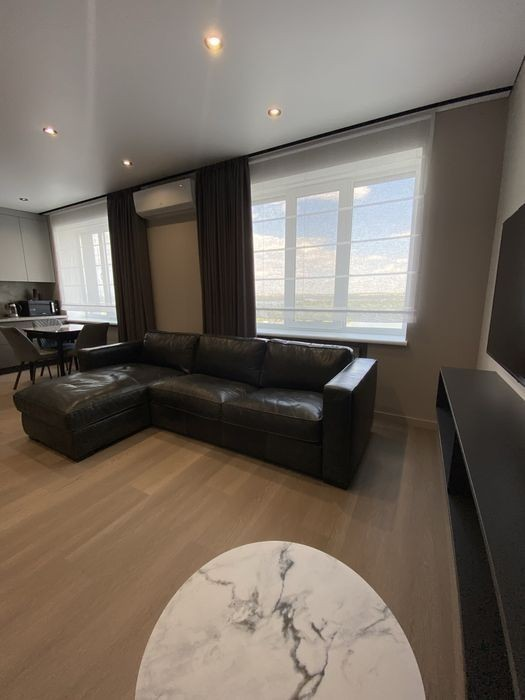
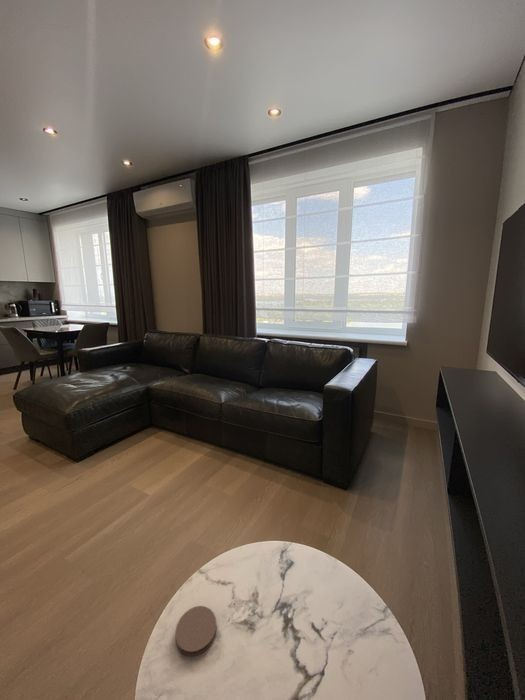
+ coaster [175,605,218,657]
